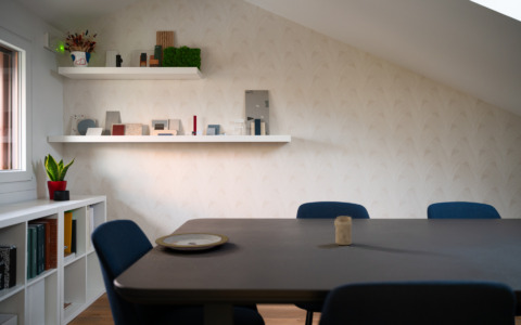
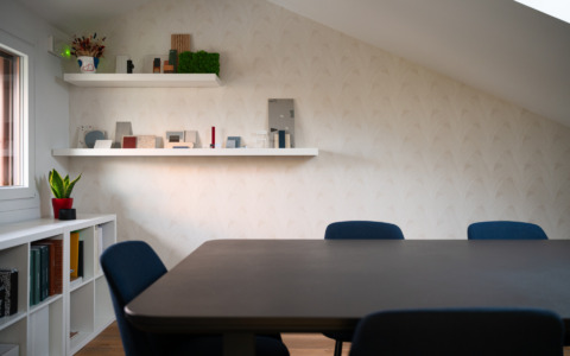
- candle [333,216,353,246]
- plate [154,232,230,251]
